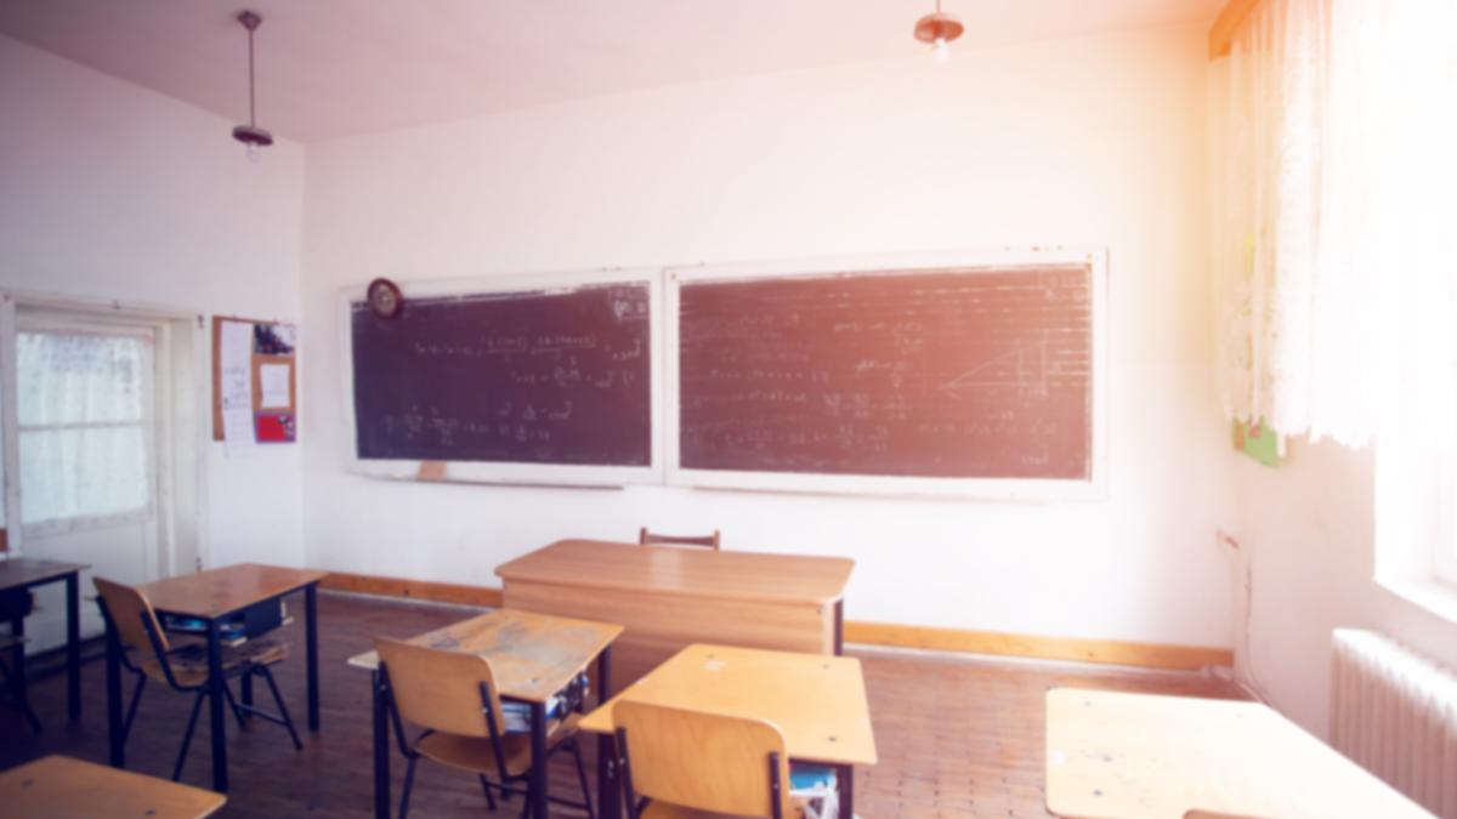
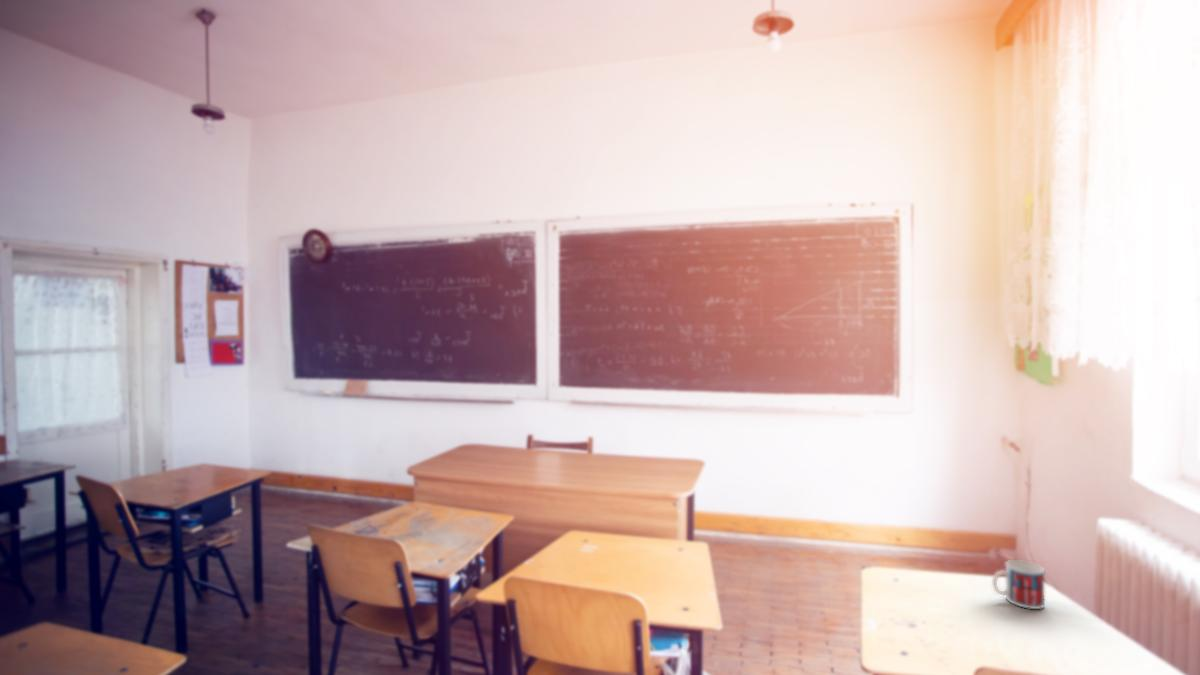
+ mug [991,559,1046,610]
